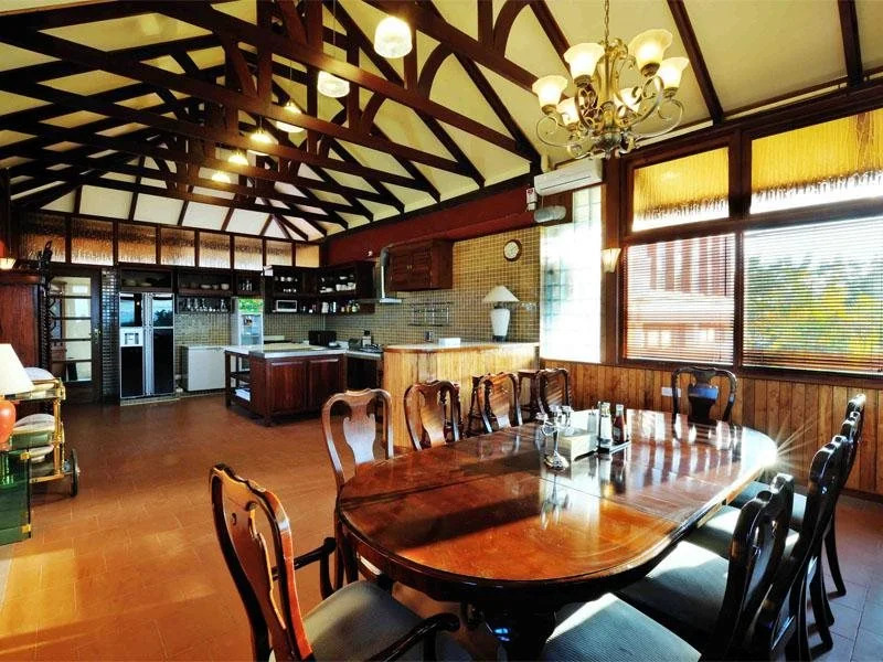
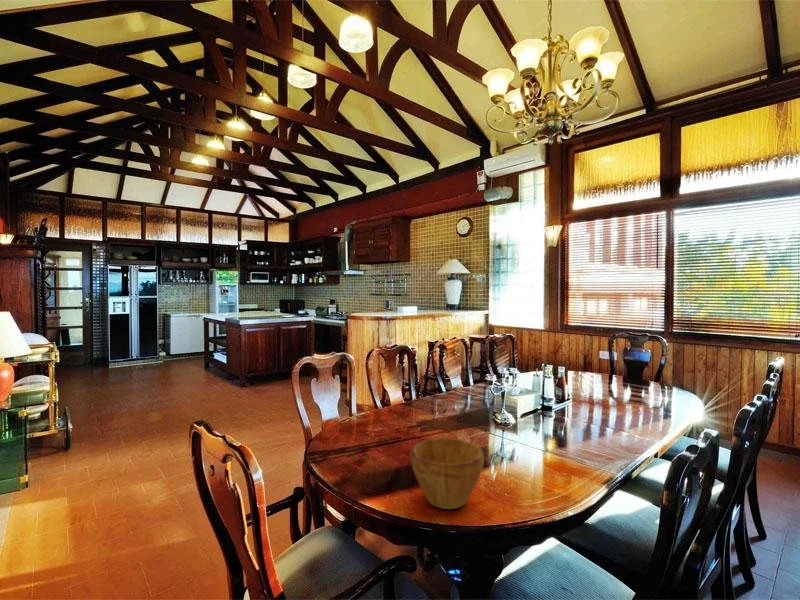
+ bowl [409,437,485,510]
